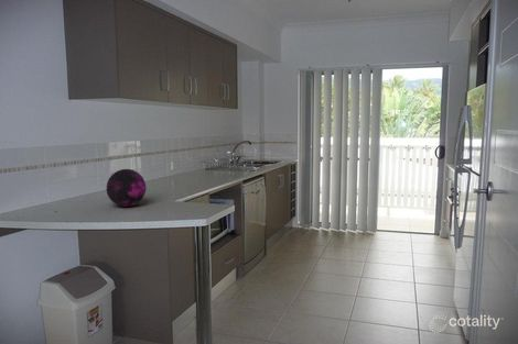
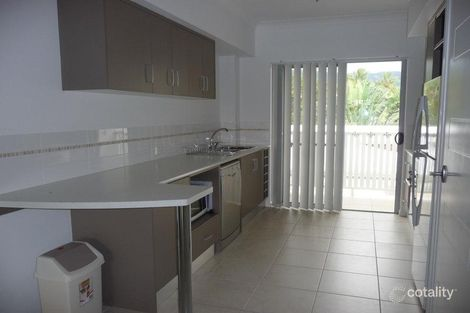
- decorative orb [106,168,148,208]
